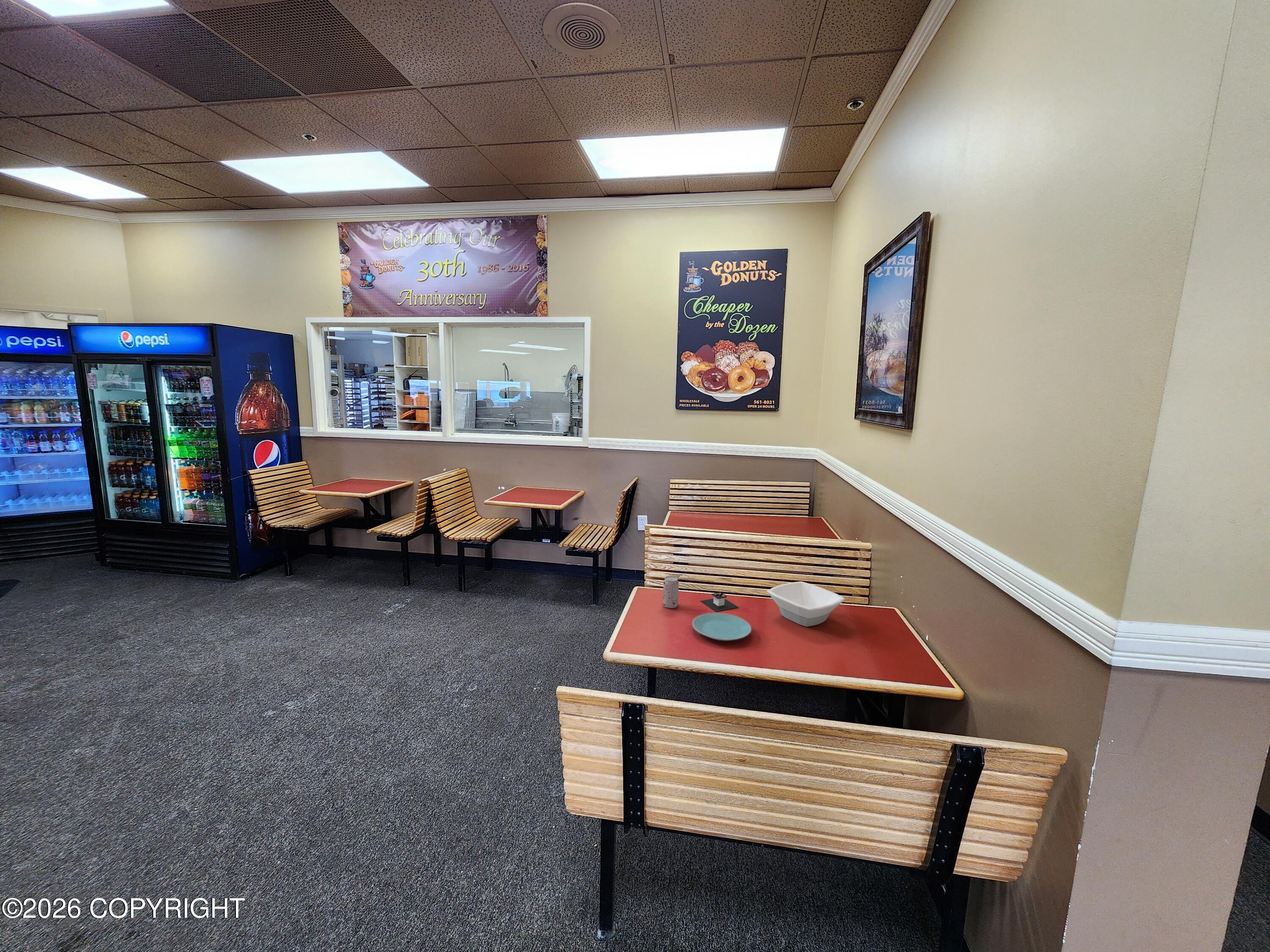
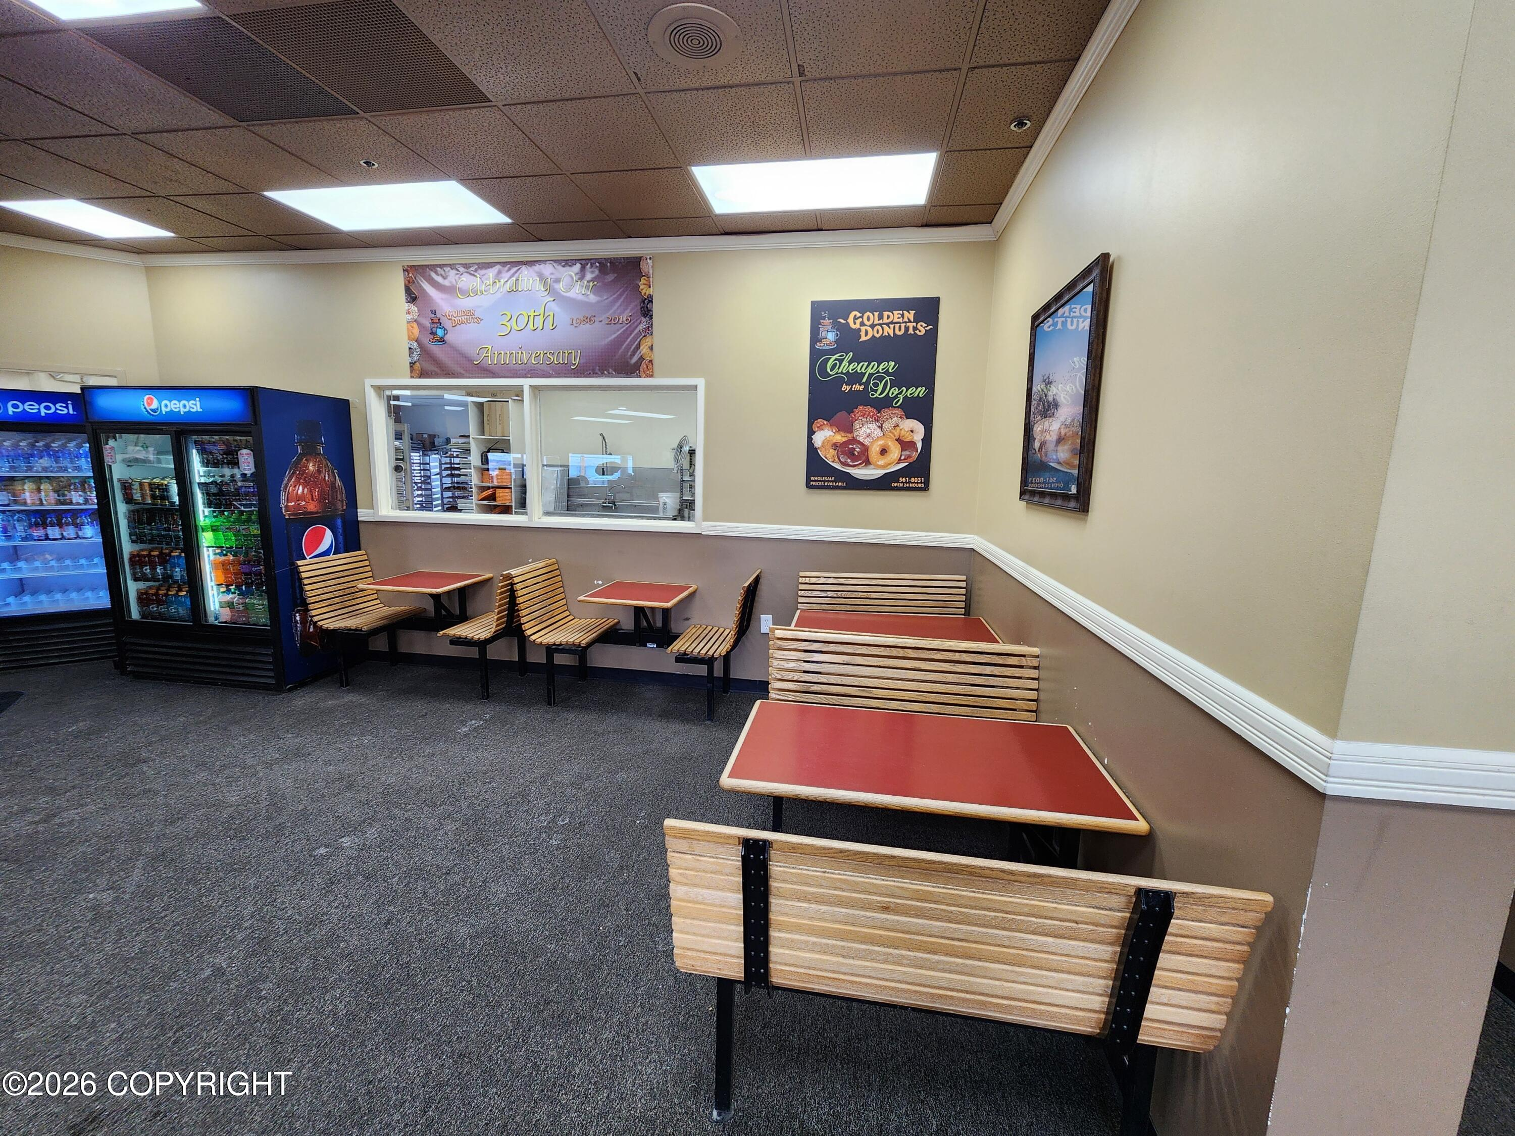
- architectural model [700,592,739,612]
- beverage can [663,576,679,609]
- bowl [767,581,845,627]
- plate [692,613,752,641]
